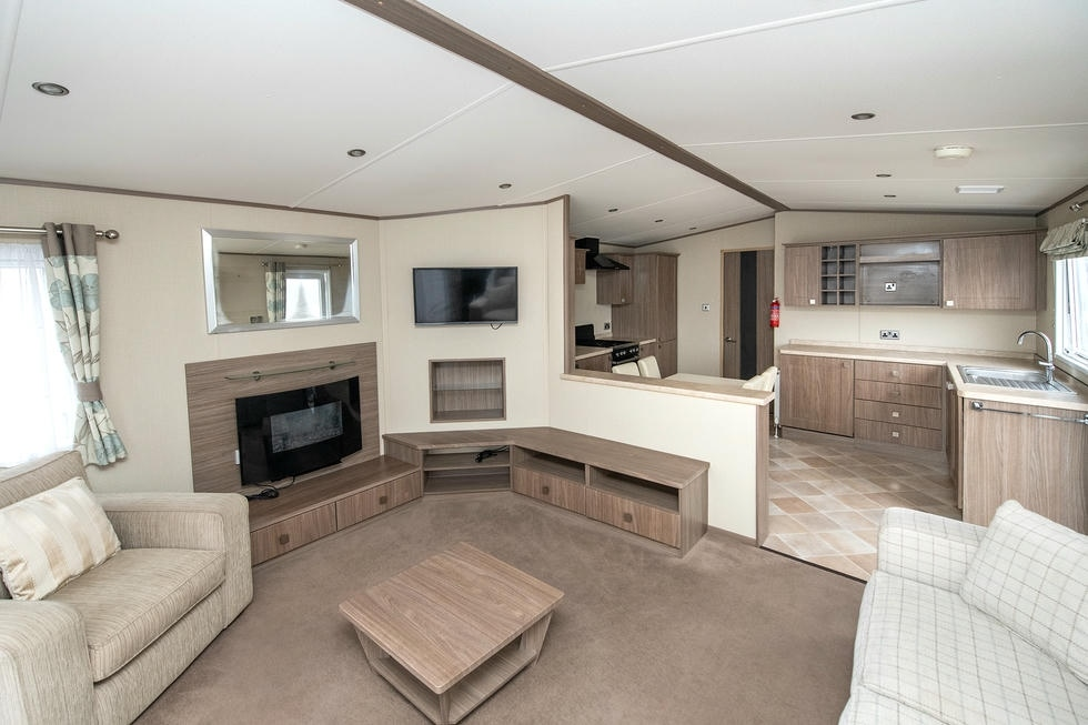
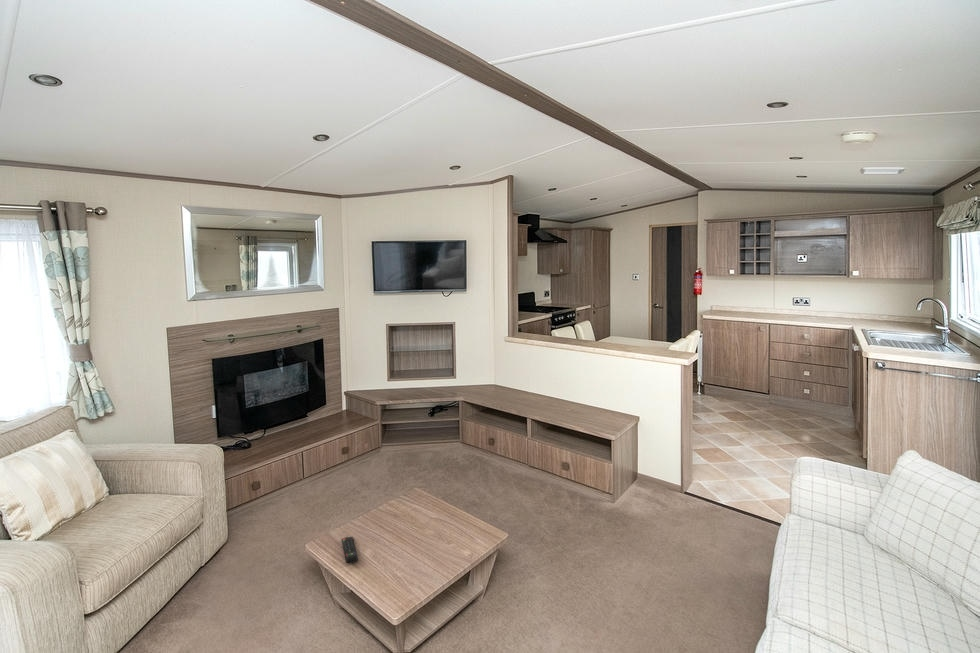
+ remote control [341,536,359,564]
